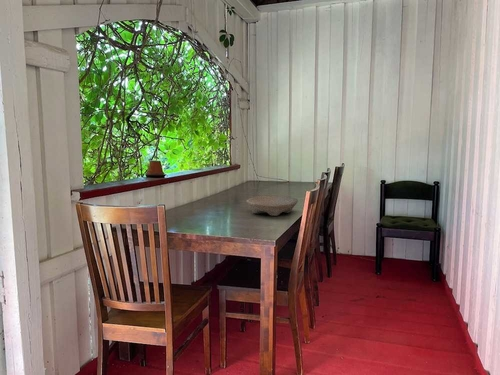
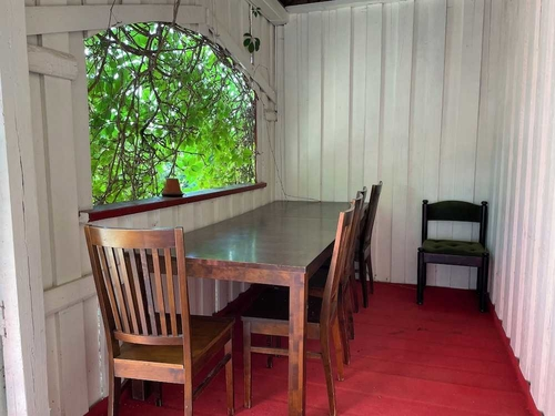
- bowl [246,195,299,217]
